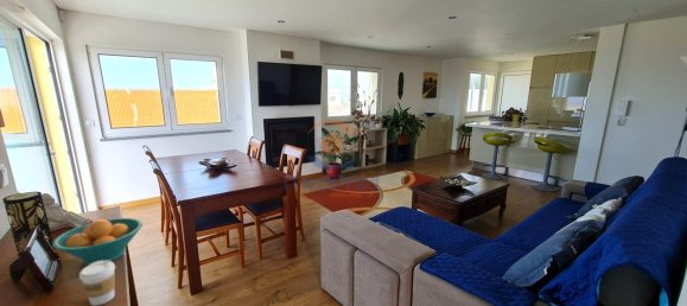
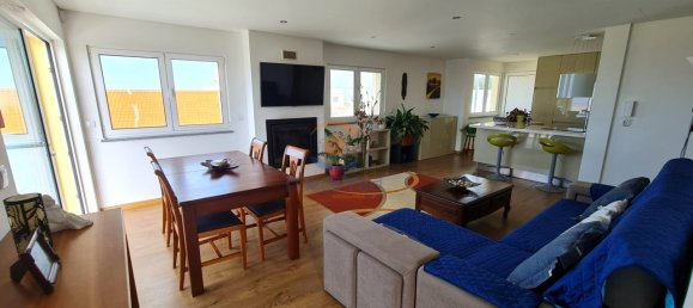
- coffee cup [78,261,116,306]
- fruit bowl [51,217,144,266]
